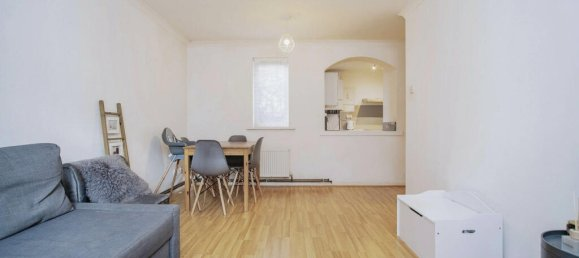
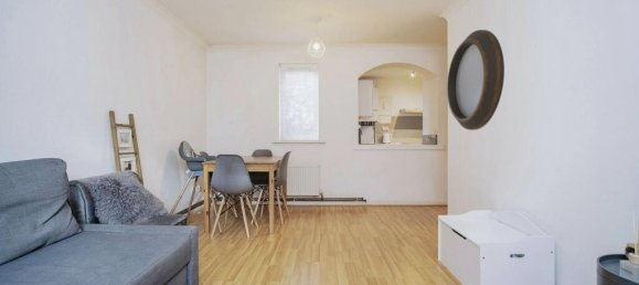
+ home mirror [446,29,505,131]
